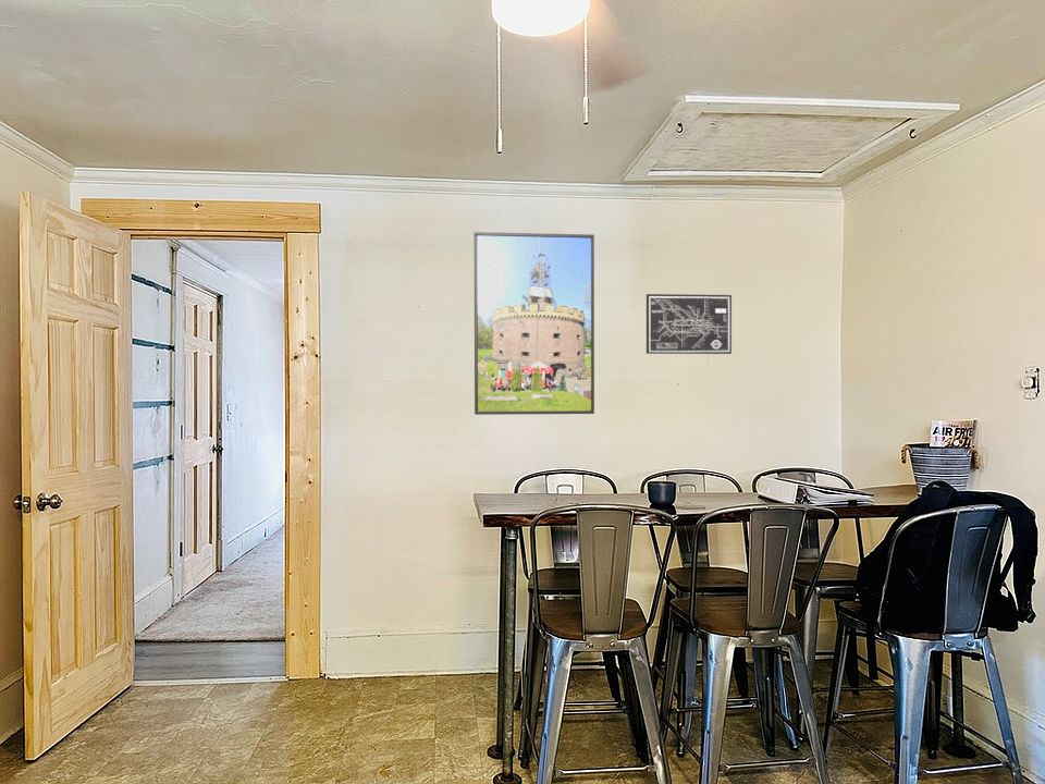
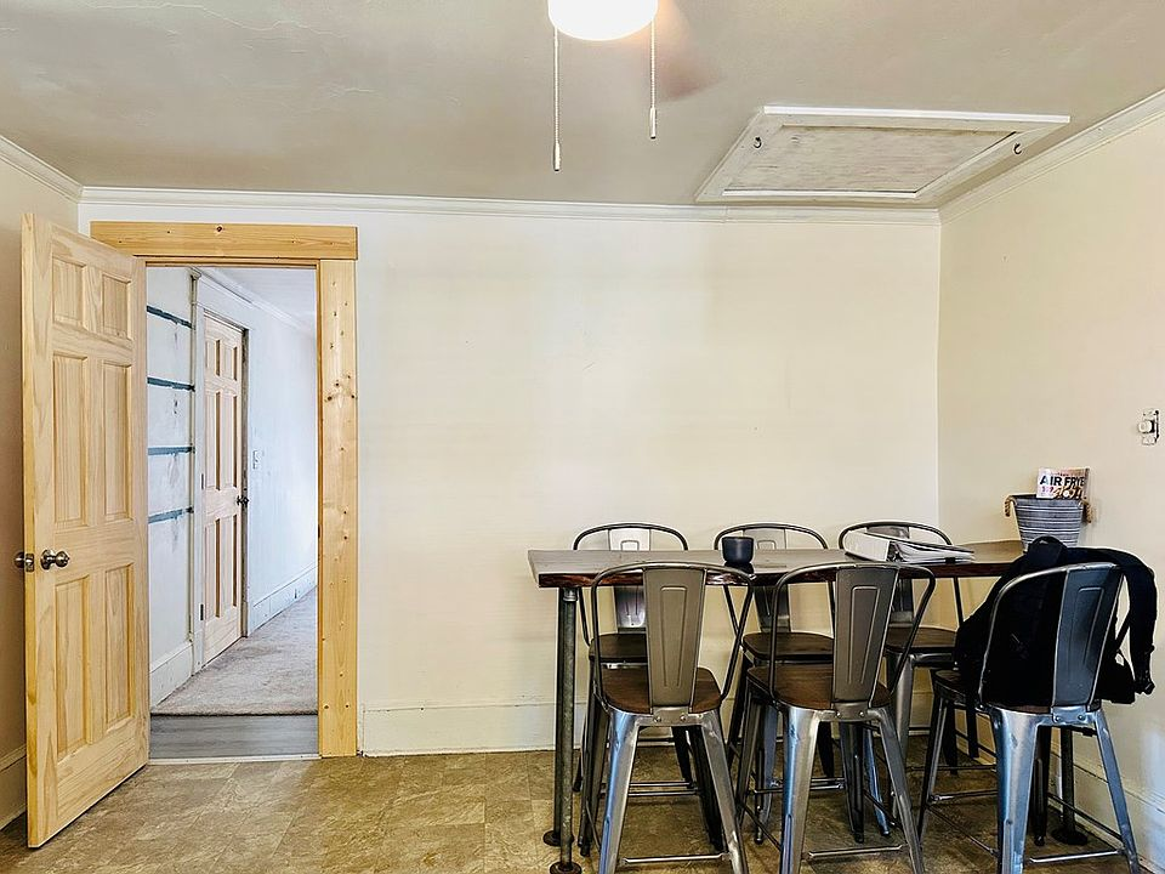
- wall art [646,293,733,355]
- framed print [474,231,595,416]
